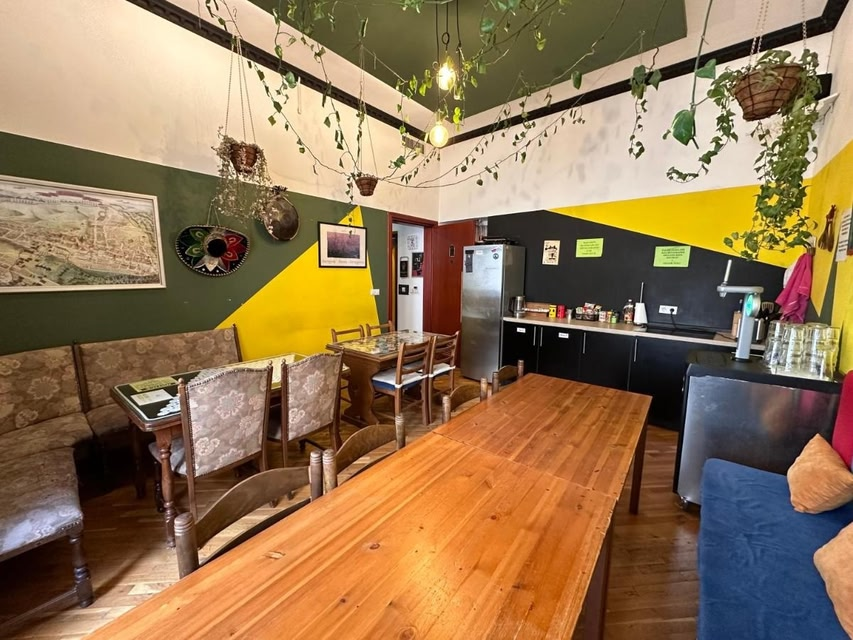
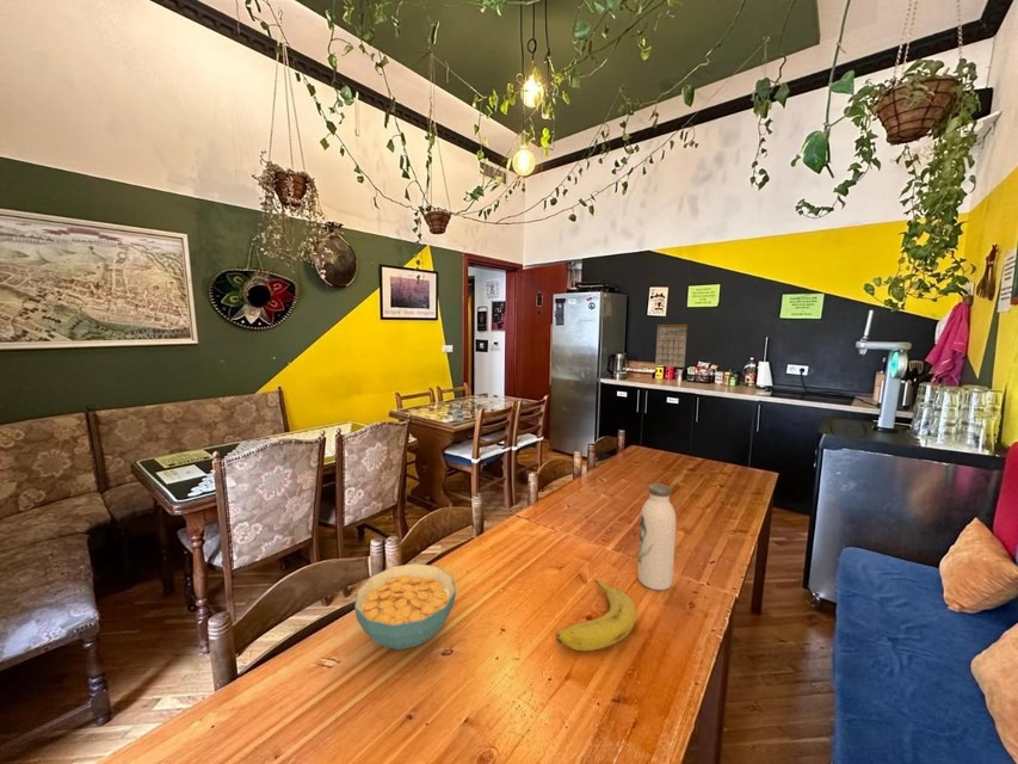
+ fruit [555,579,637,652]
+ calendar [654,318,689,369]
+ water bottle [636,482,677,591]
+ cereal bowl [353,562,457,651]
